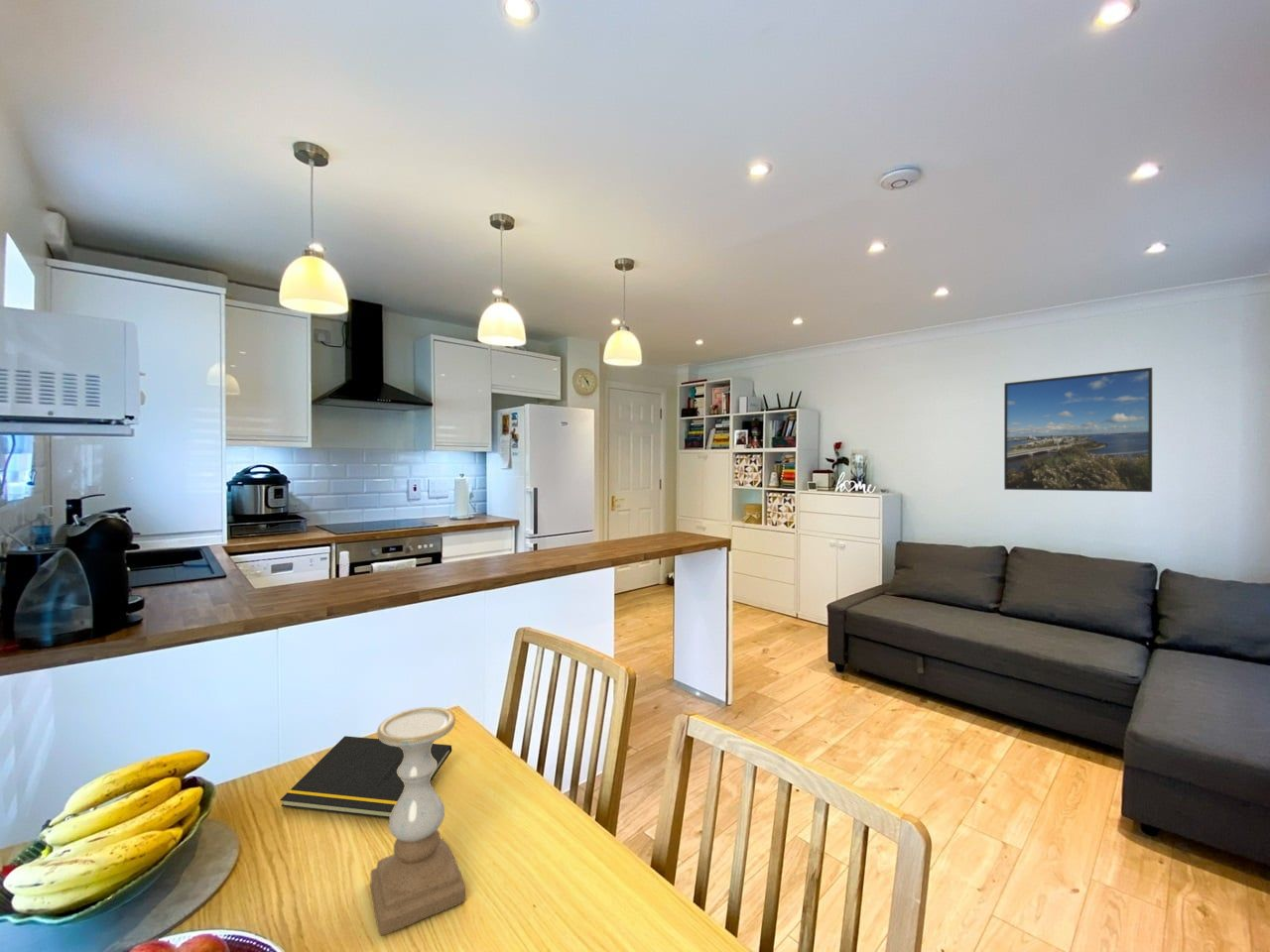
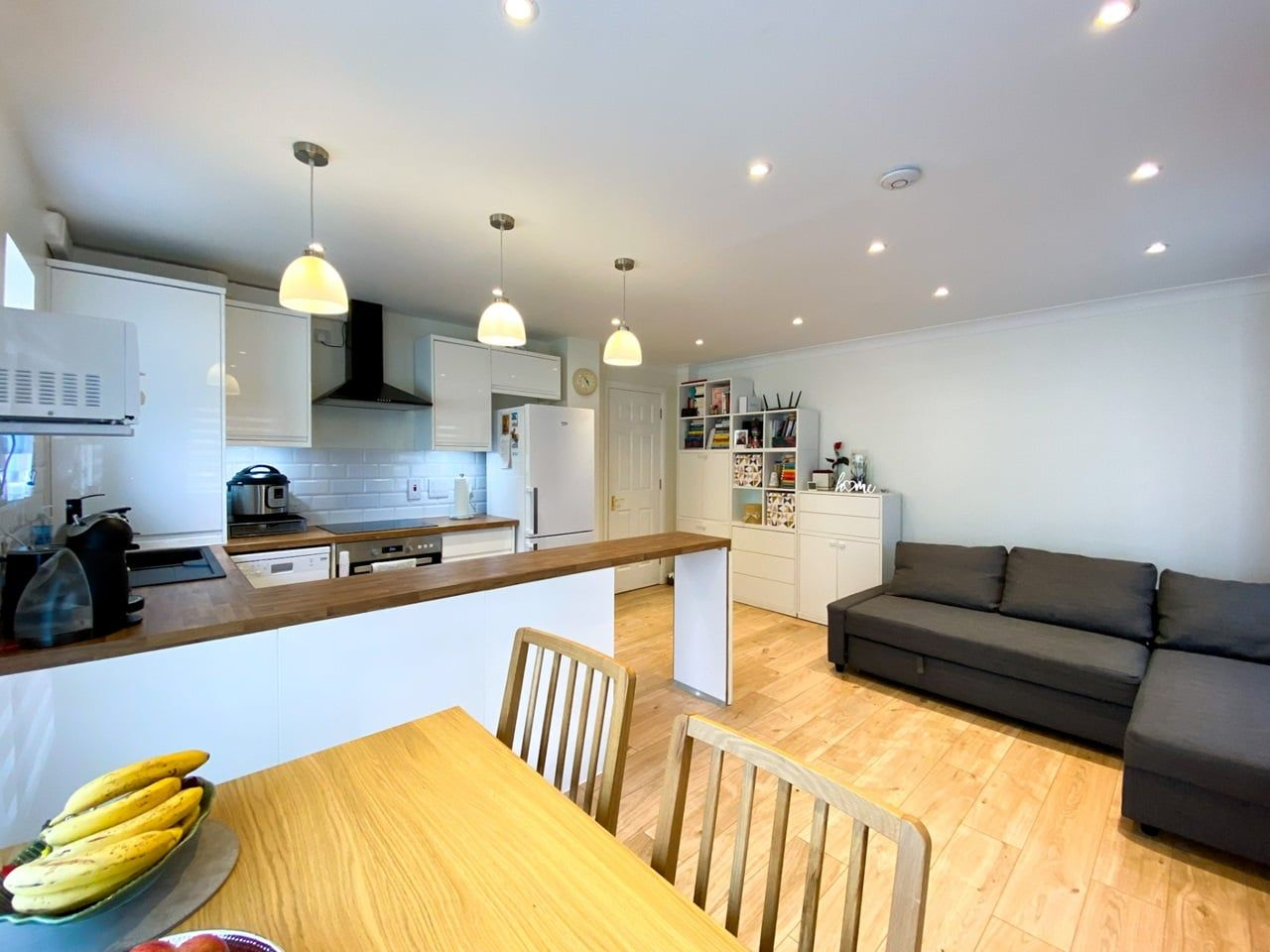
- notepad [279,735,452,819]
- candle holder [370,706,466,936]
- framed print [1003,367,1153,493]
